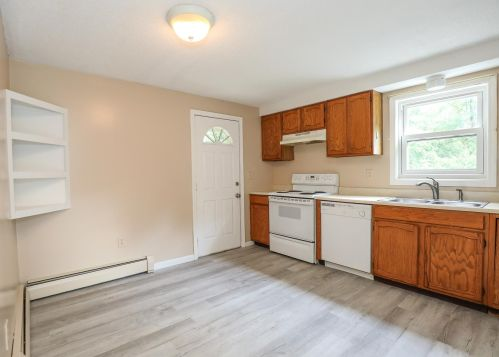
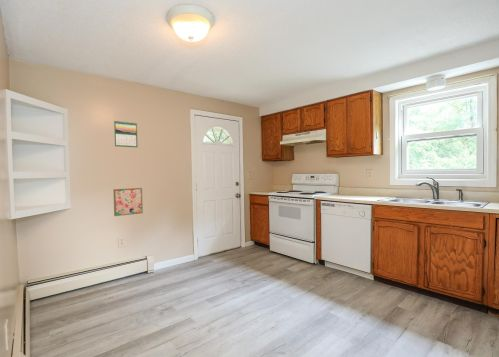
+ calendar [113,119,139,148]
+ wall art [112,187,144,217]
